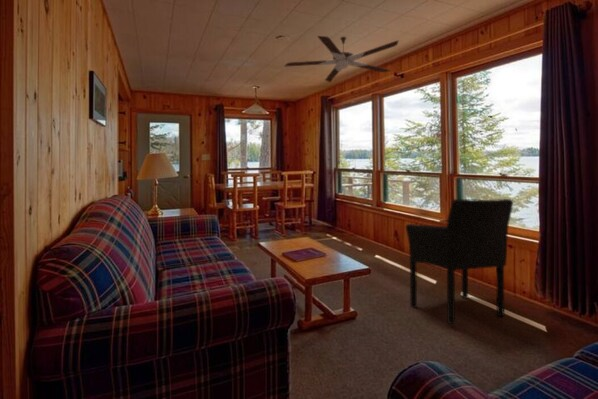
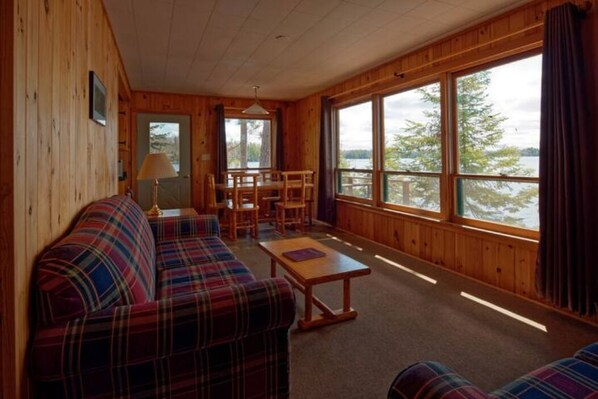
- ceiling fan [283,35,400,83]
- armchair [405,198,514,325]
